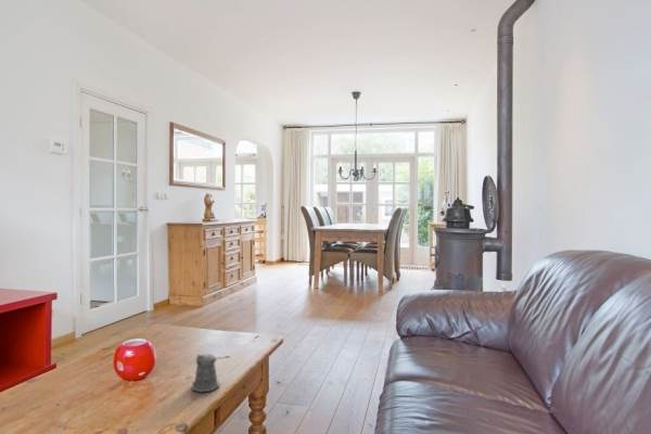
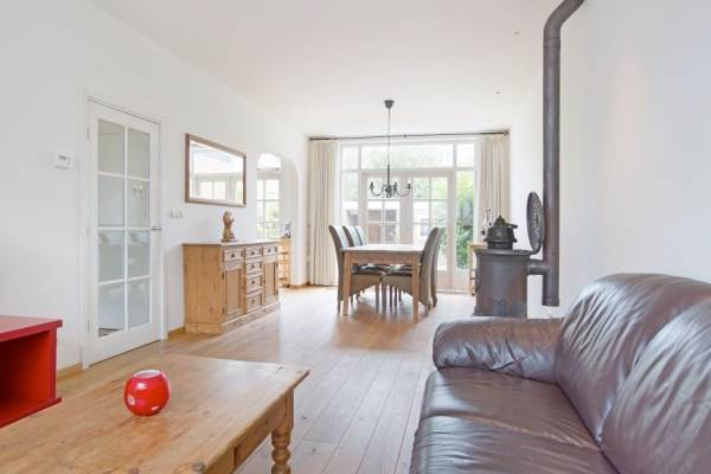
- pepper shaker [191,353,231,393]
